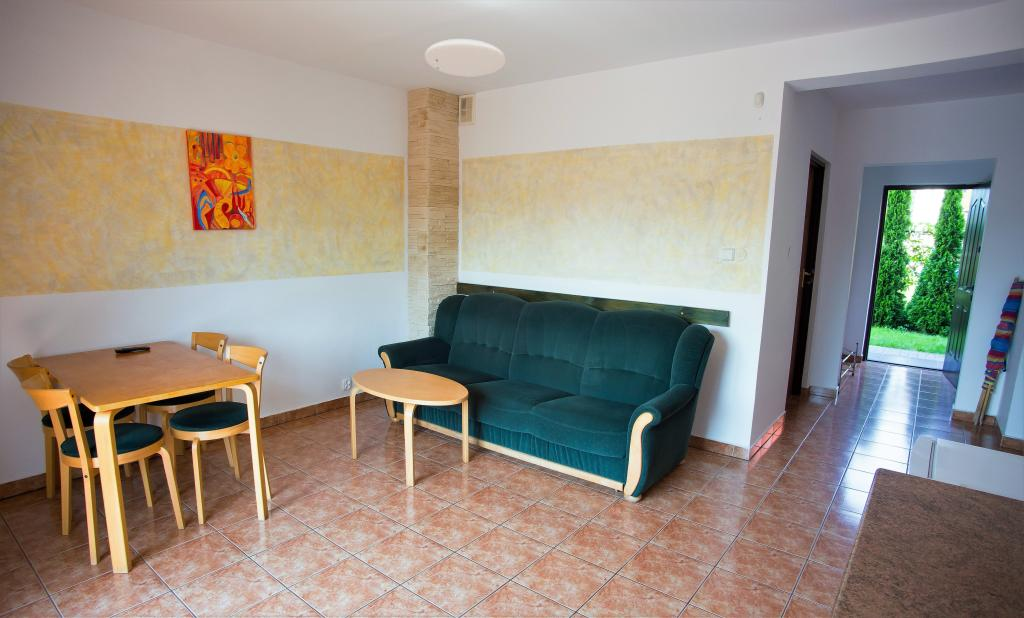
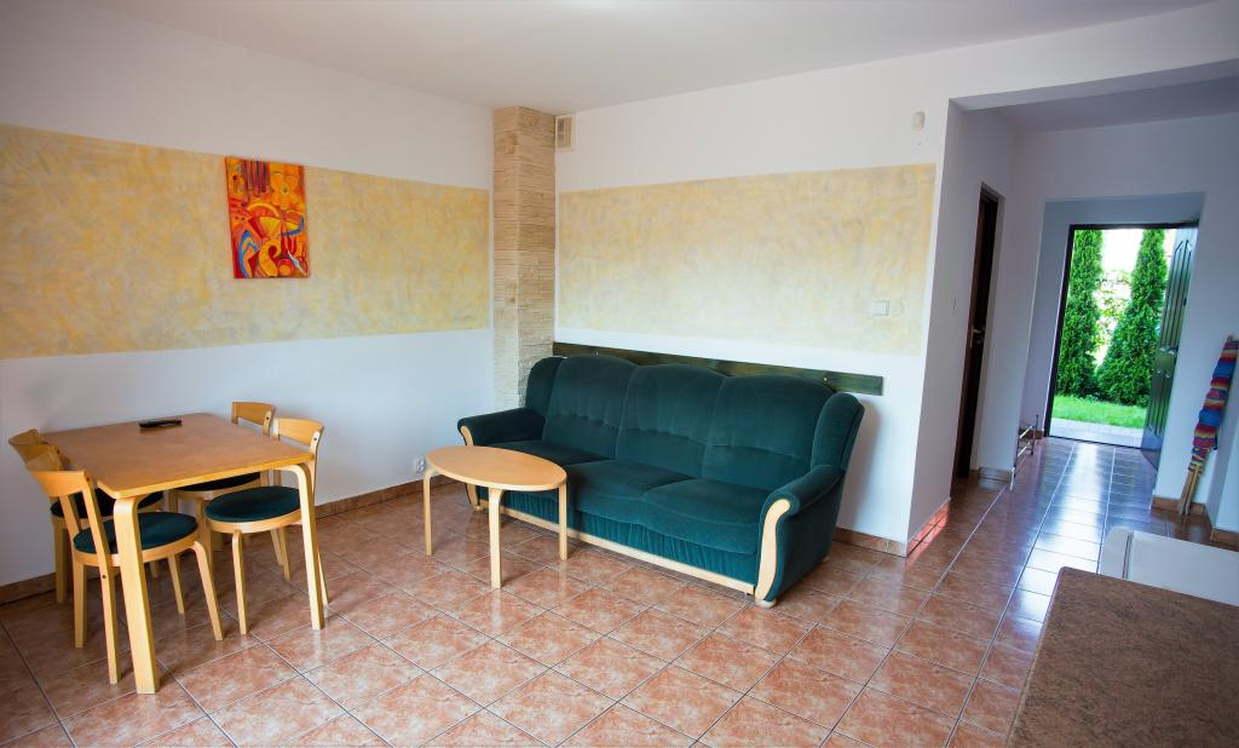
- ceiling light [424,38,506,78]
